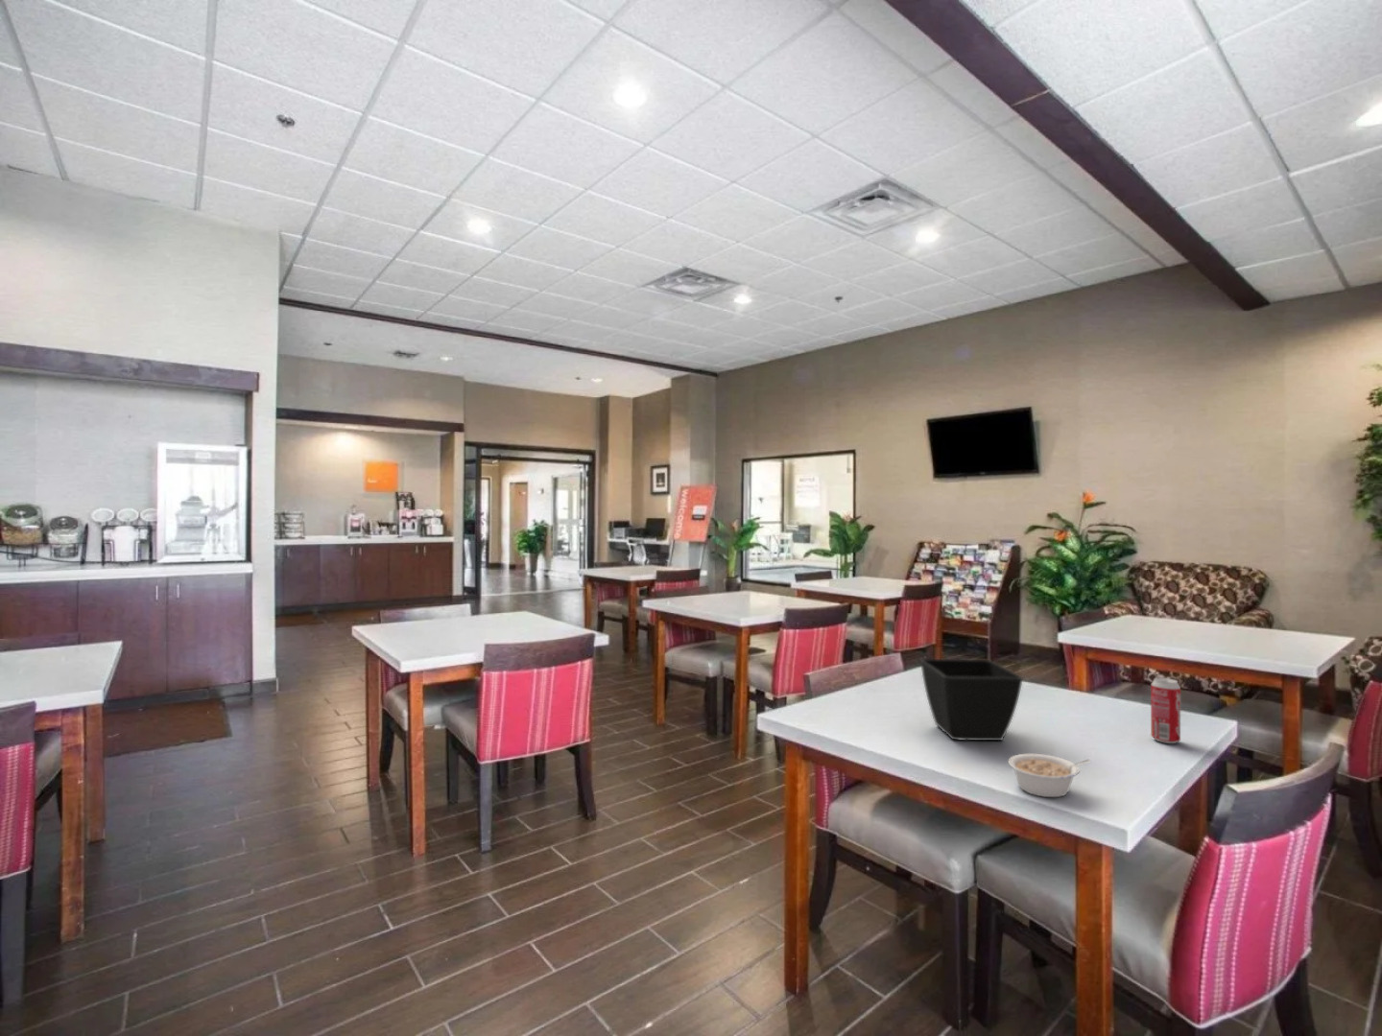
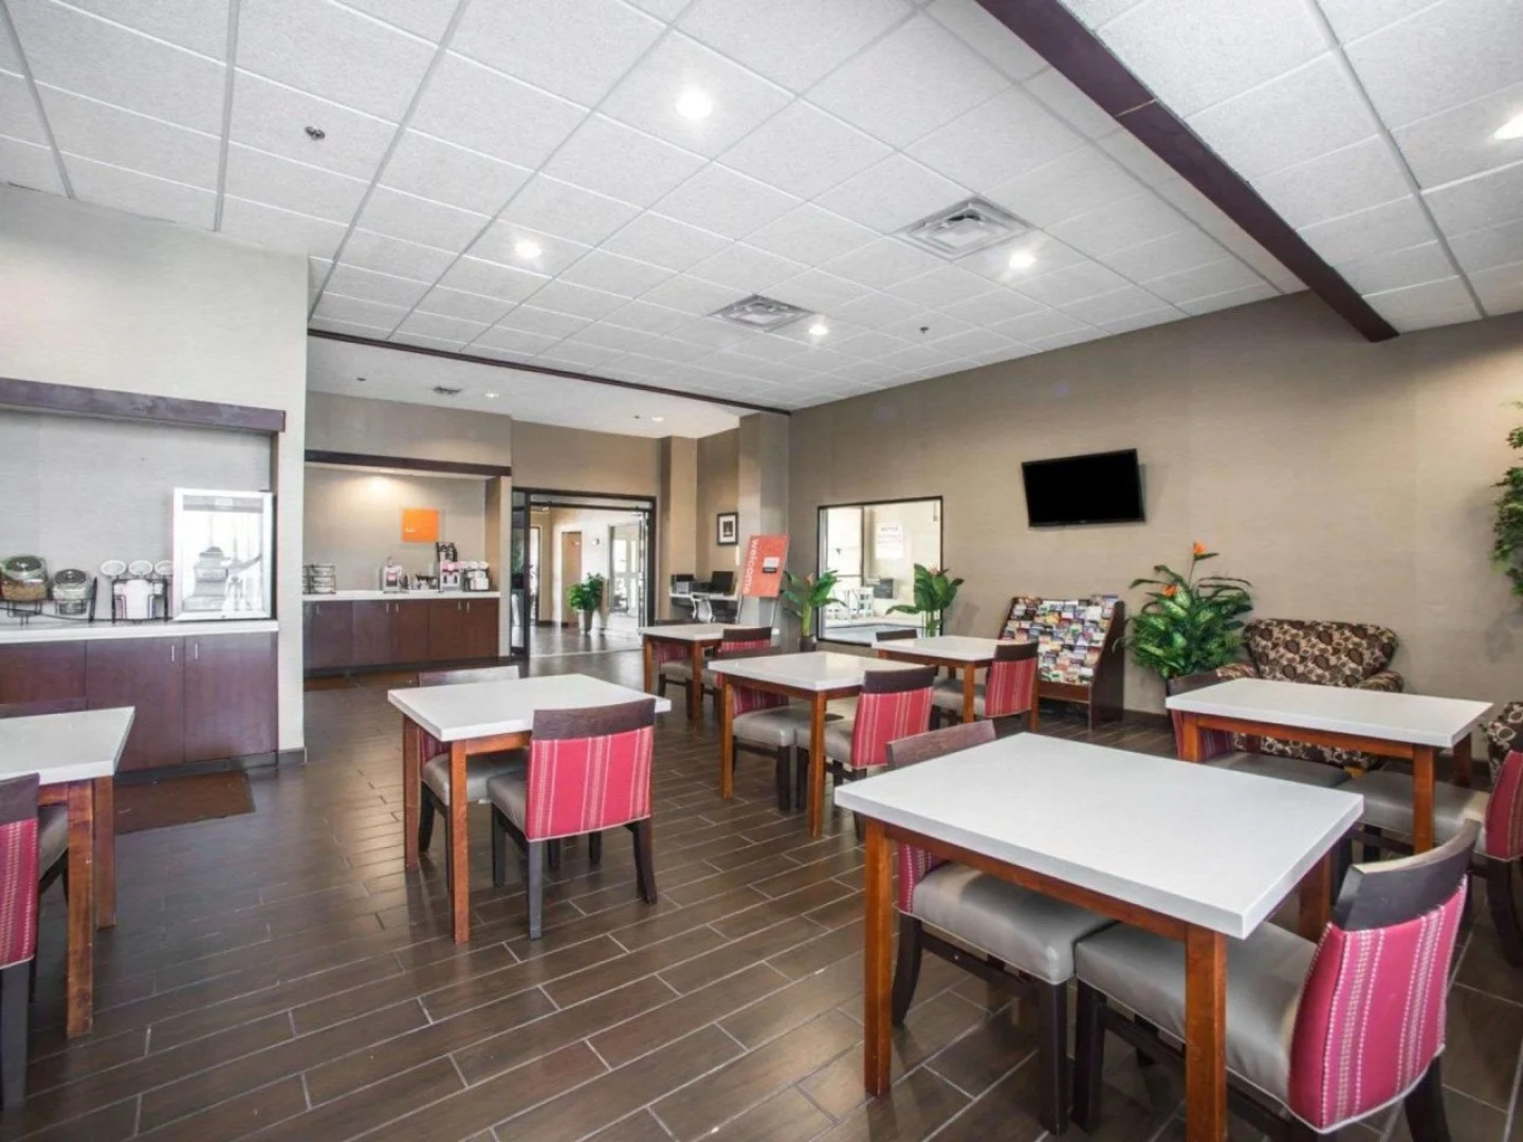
- beverage can [1150,677,1182,744]
- legume [1008,753,1093,798]
- flower pot [920,658,1024,741]
